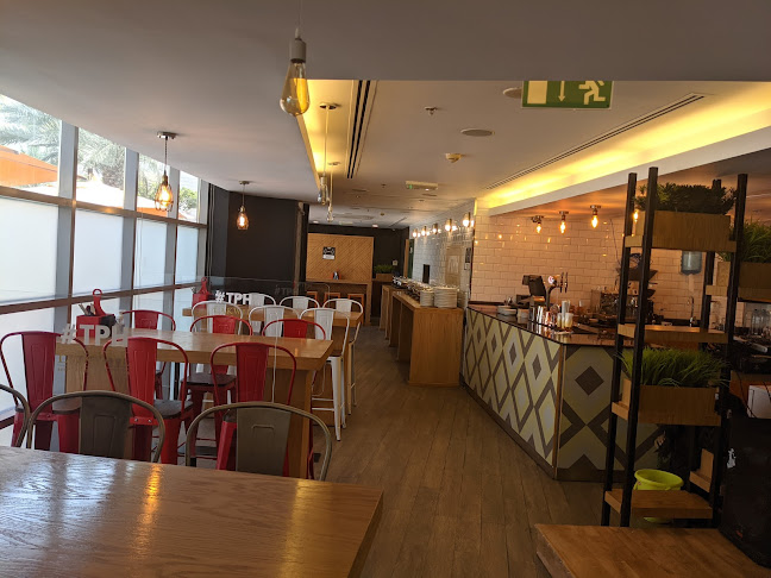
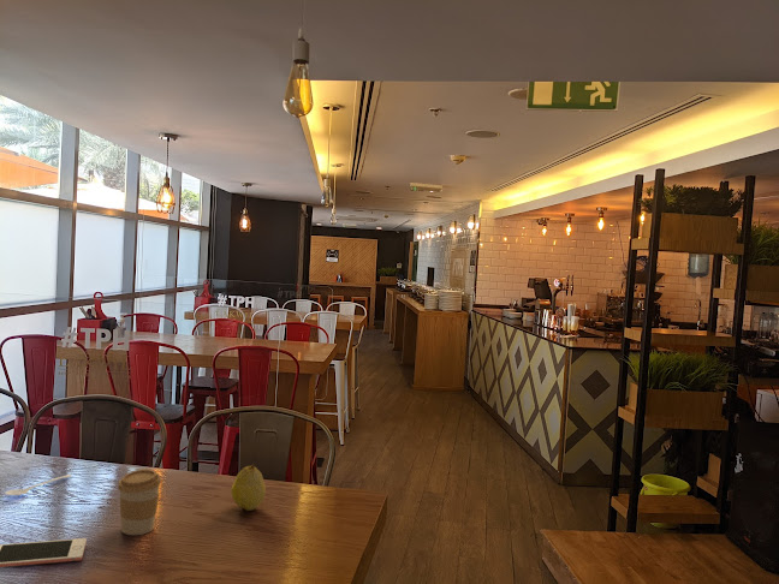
+ fruit [230,463,267,512]
+ stirrer [4,473,72,497]
+ coffee cup [117,469,162,536]
+ cell phone [0,537,88,568]
